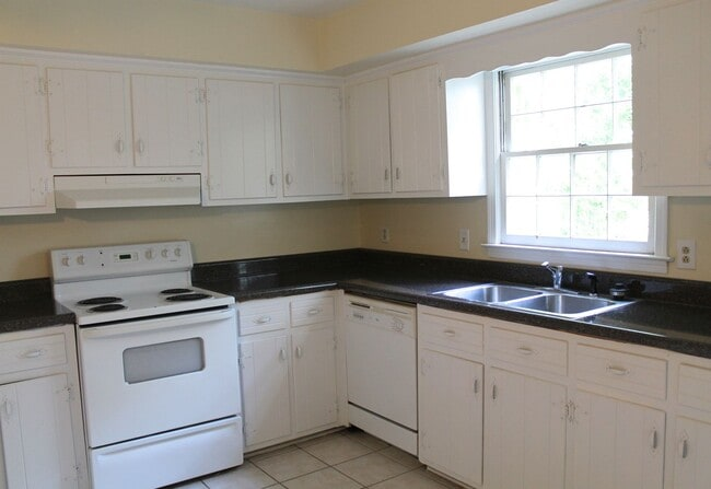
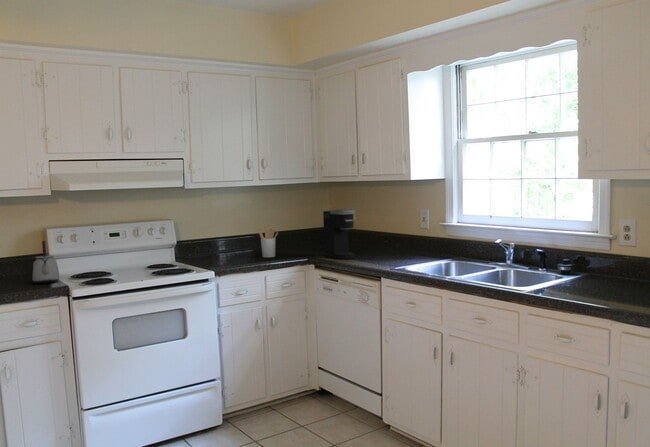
+ utensil holder [258,228,279,258]
+ kettle [32,240,61,285]
+ coffee maker [322,208,355,260]
